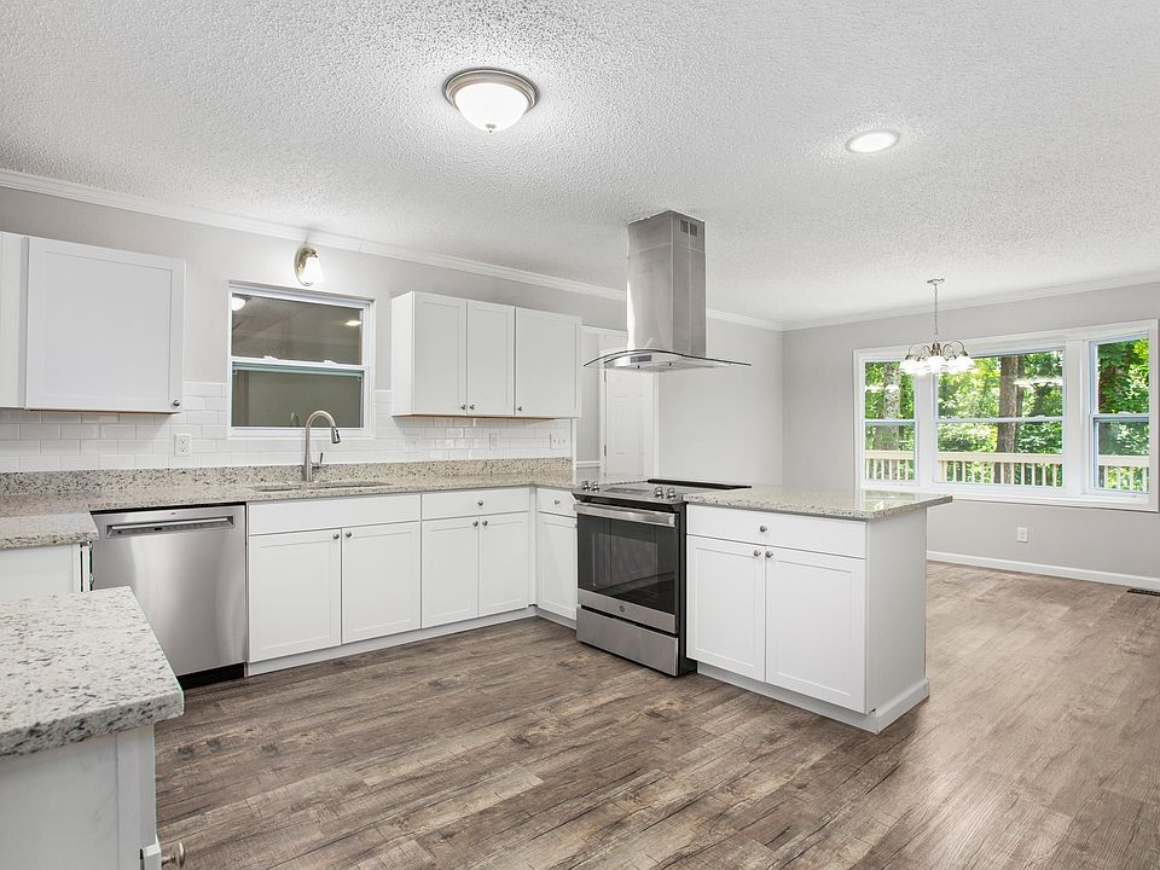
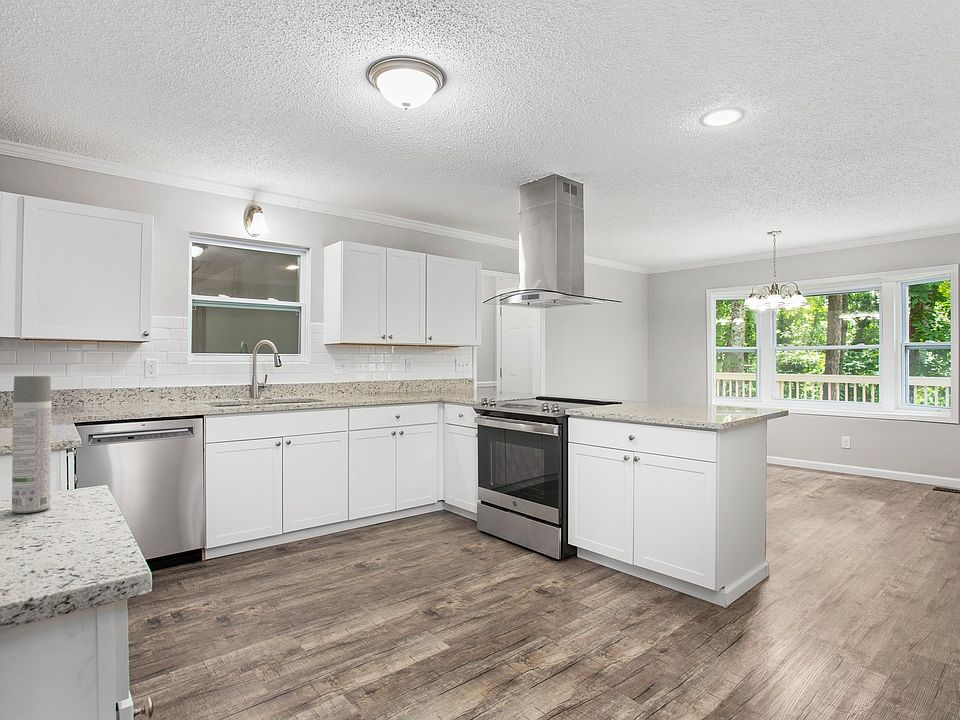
+ spray bottle [11,375,52,514]
